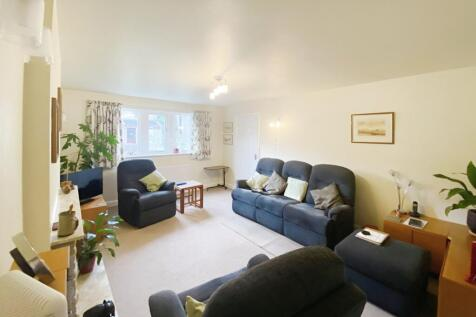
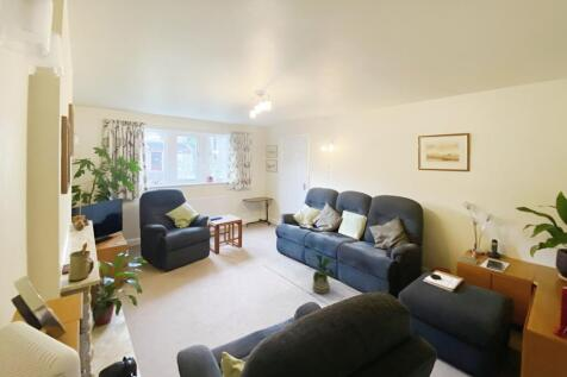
+ house plant [307,253,338,294]
